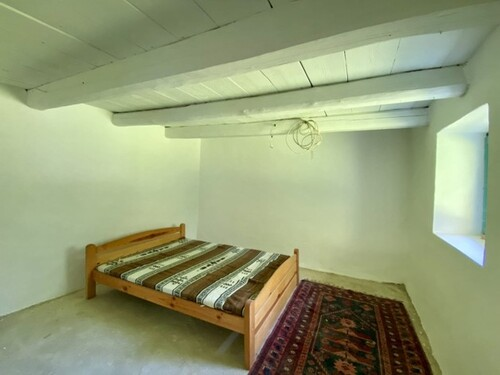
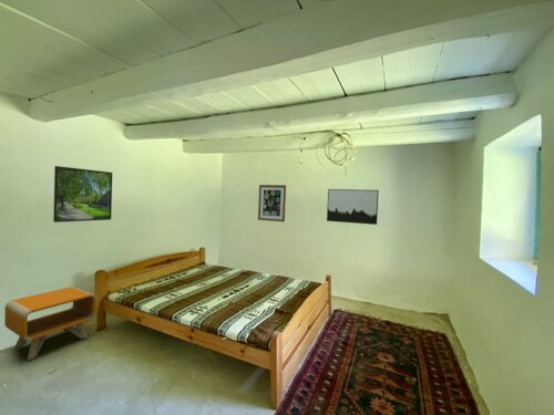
+ nightstand [3,286,98,361]
+ wall art [326,188,380,226]
+ wall art [257,184,287,222]
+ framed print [52,165,113,224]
